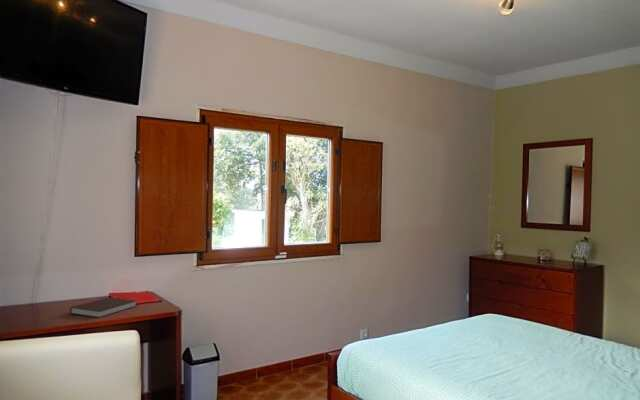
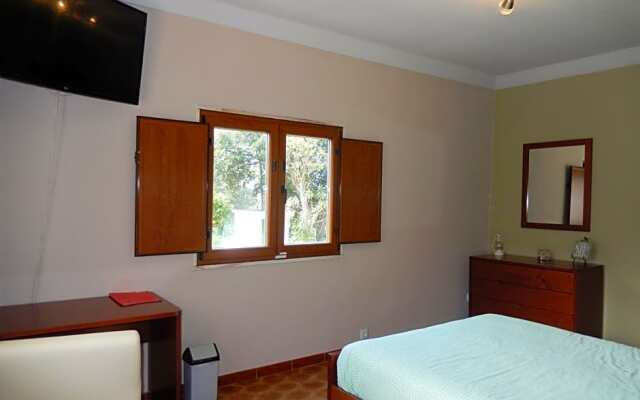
- notebook [69,296,137,319]
